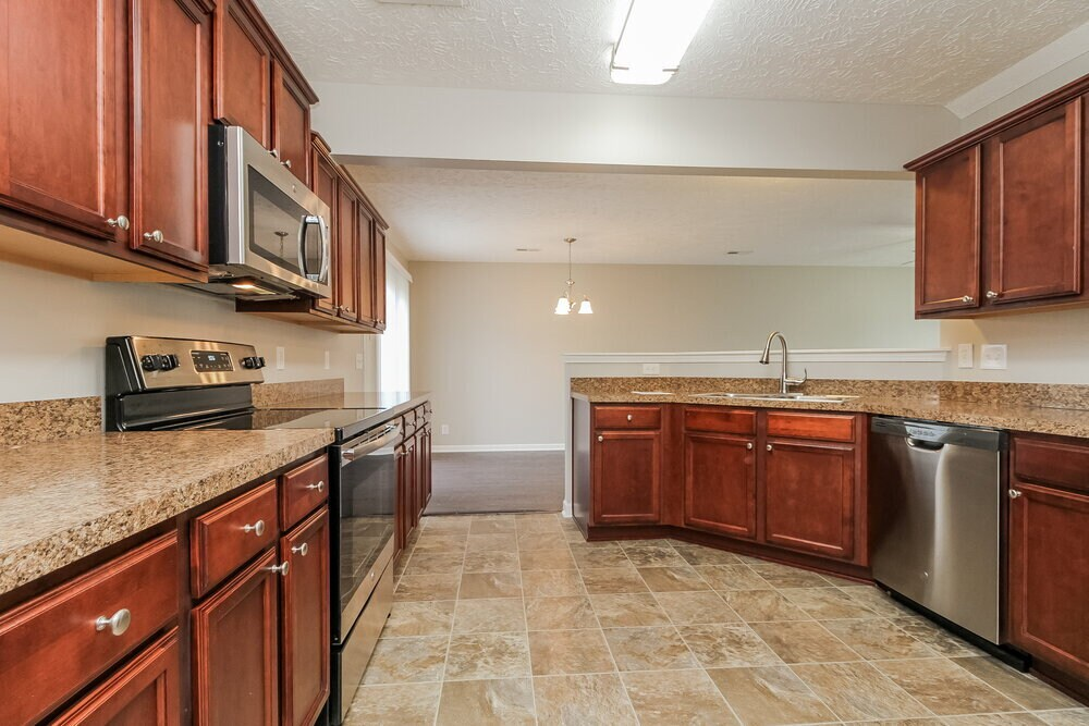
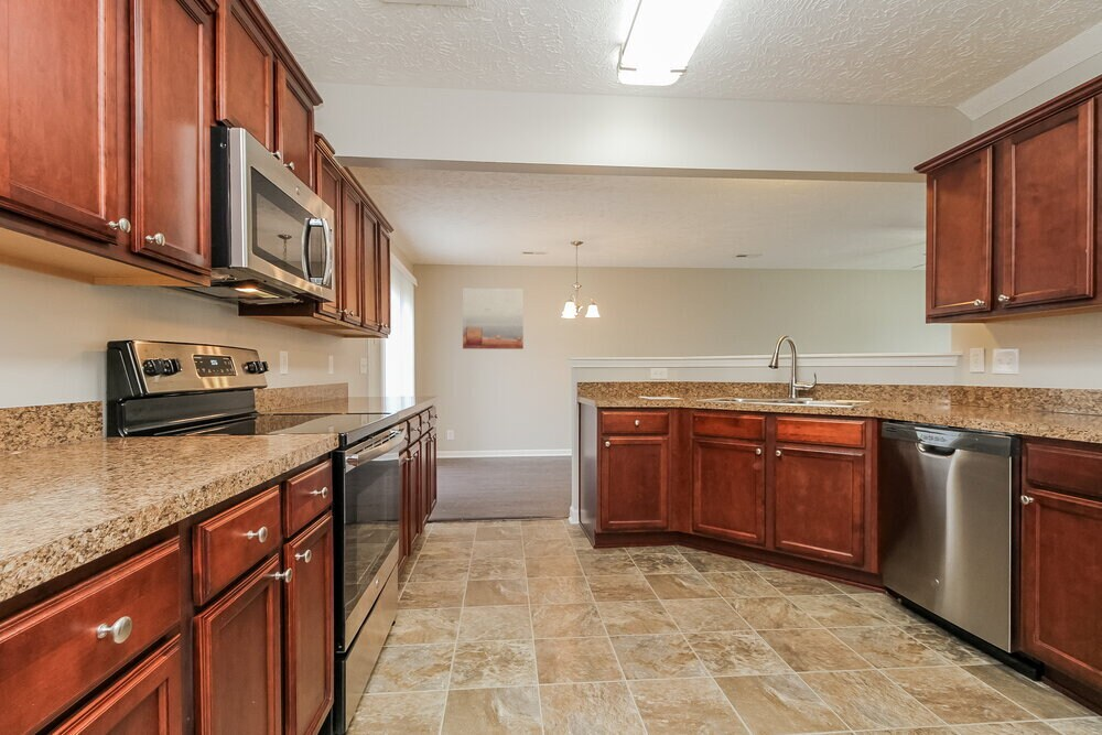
+ wall art [462,288,525,350]
